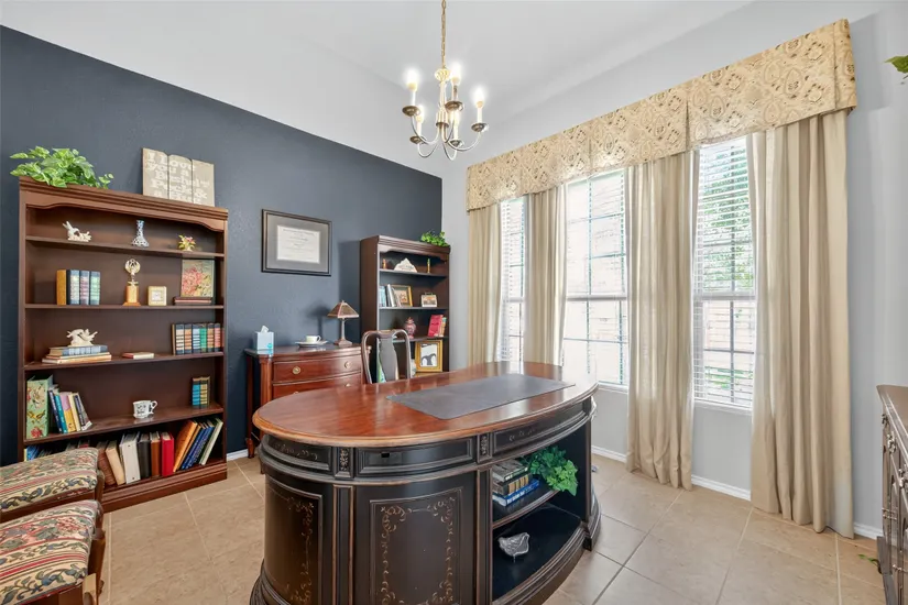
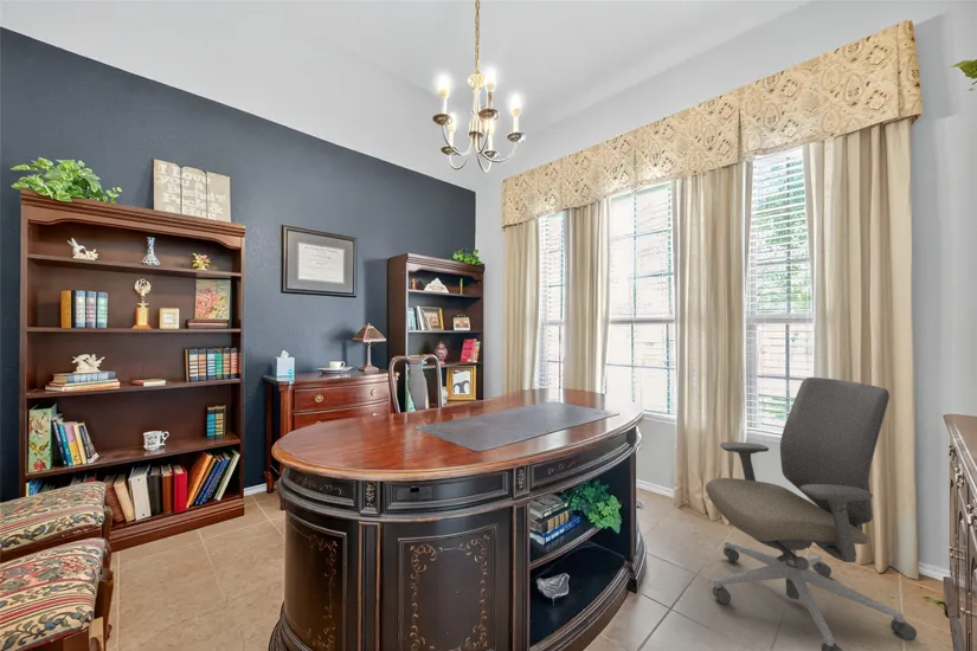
+ office chair [705,376,918,651]
